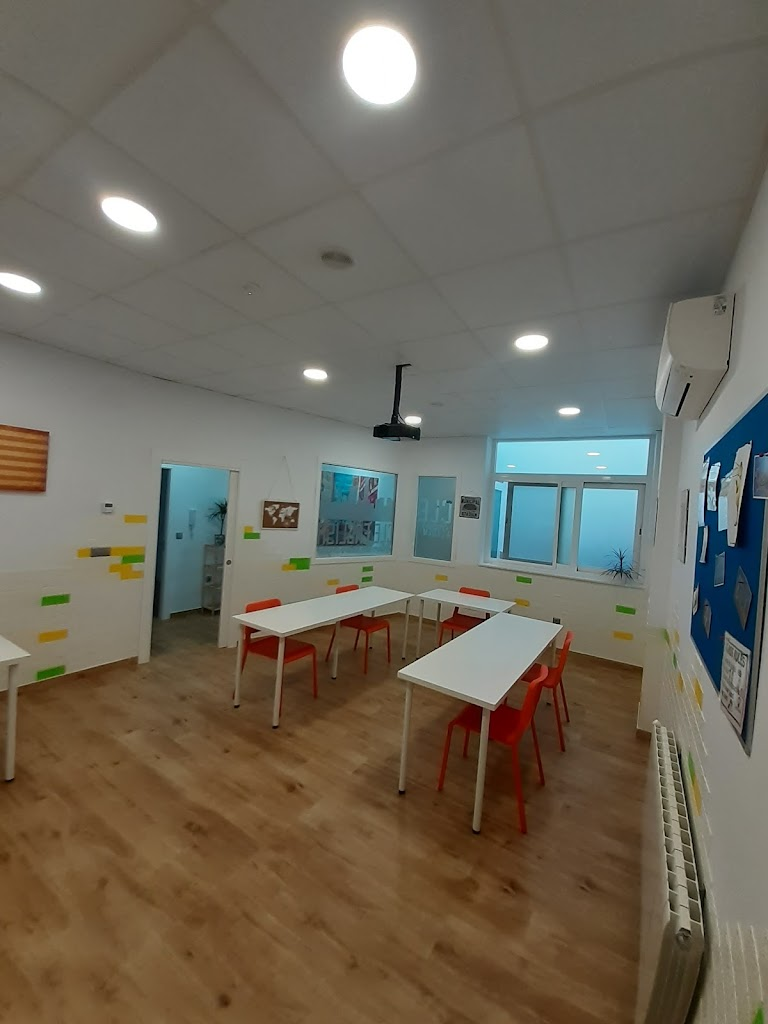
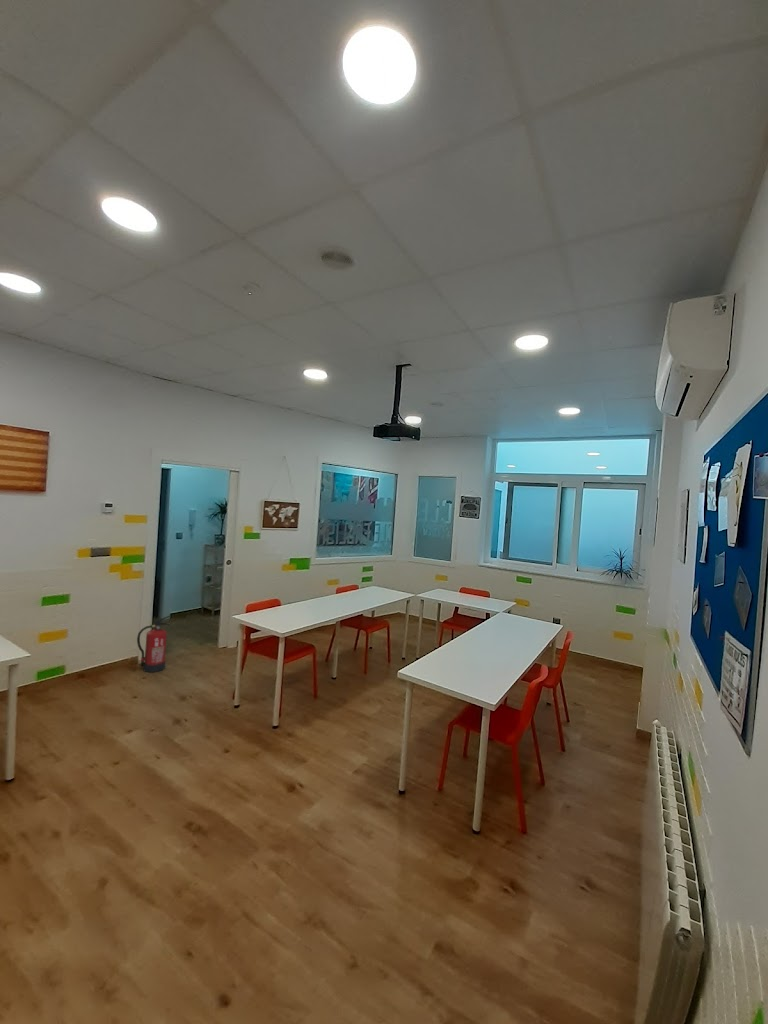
+ fire extinguisher [136,615,171,673]
